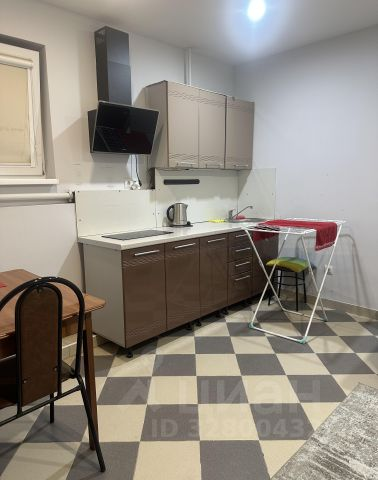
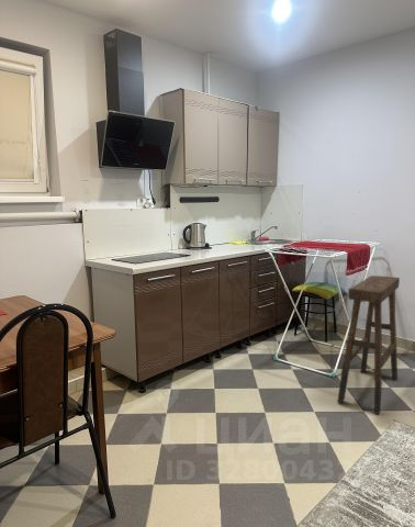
+ stool [336,274,401,415]
